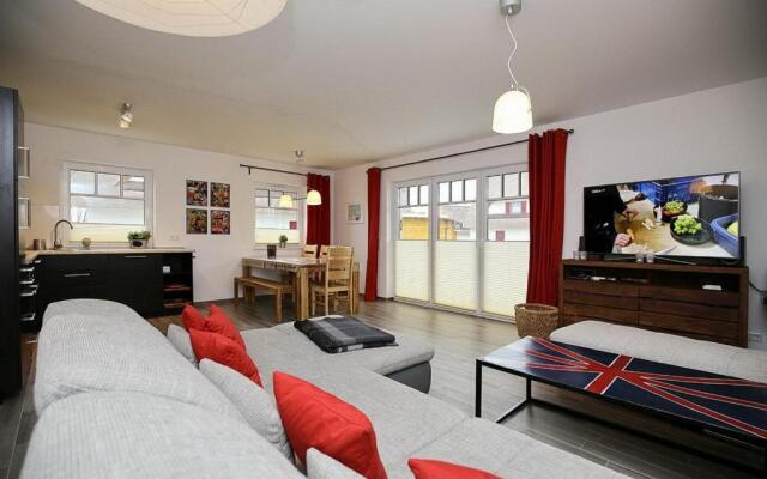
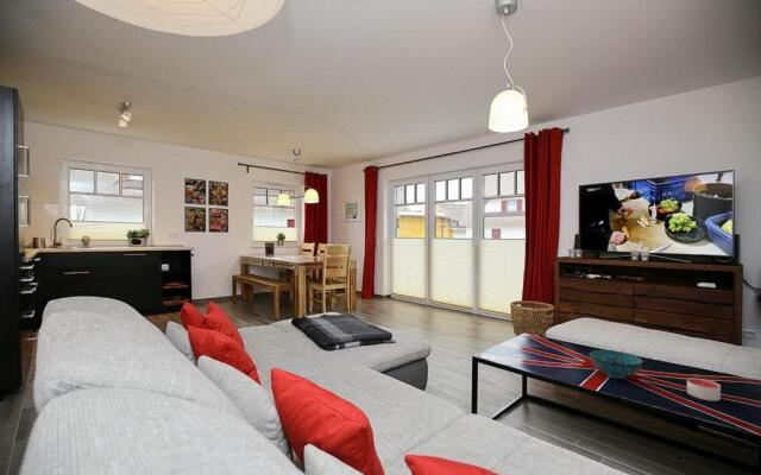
+ decorative bowl [589,349,644,379]
+ candle [686,376,722,403]
